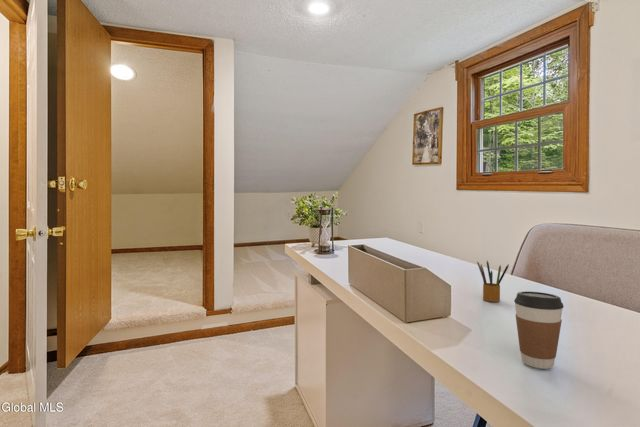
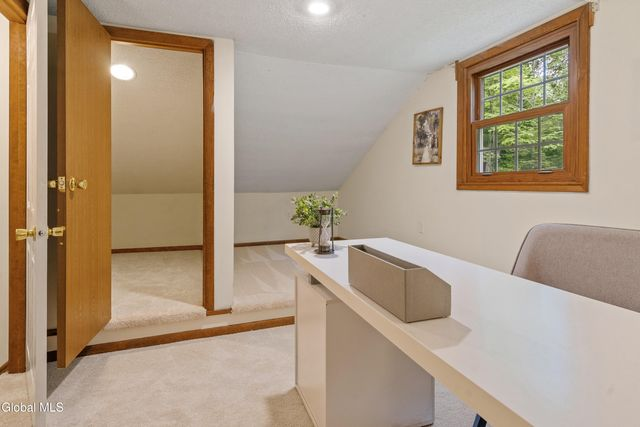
- pencil box [476,260,510,303]
- coffee cup [513,290,565,370]
